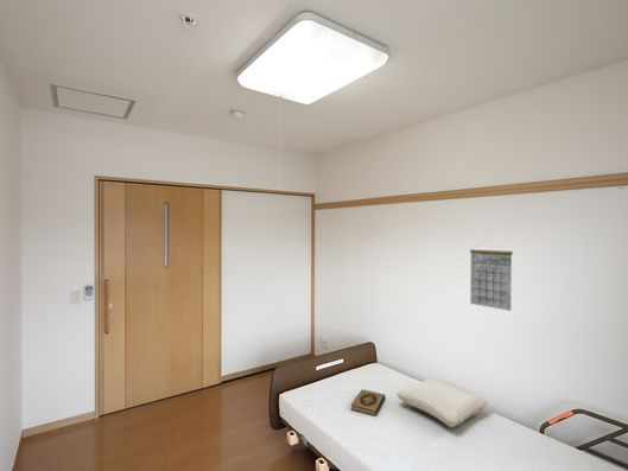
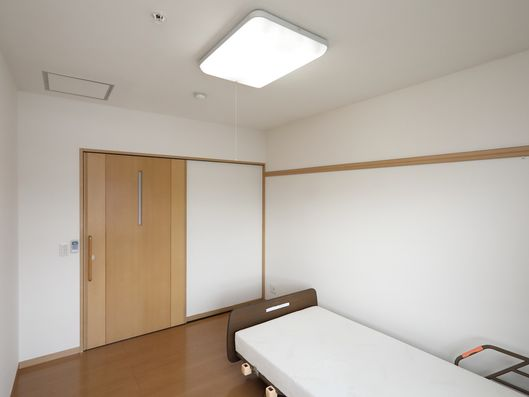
- pillow [395,376,489,428]
- calendar [469,236,514,312]
- hardback book [350,388,386,416]
